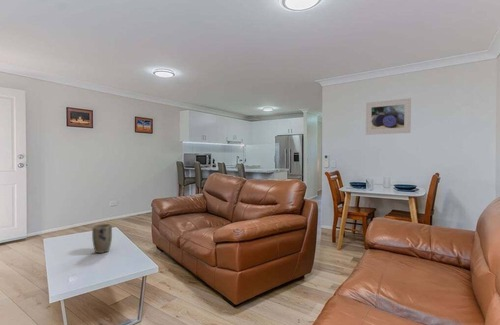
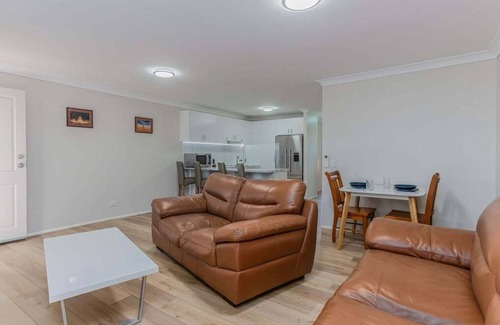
- plant pot [91,223,113,254]
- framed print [365,97,412,136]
